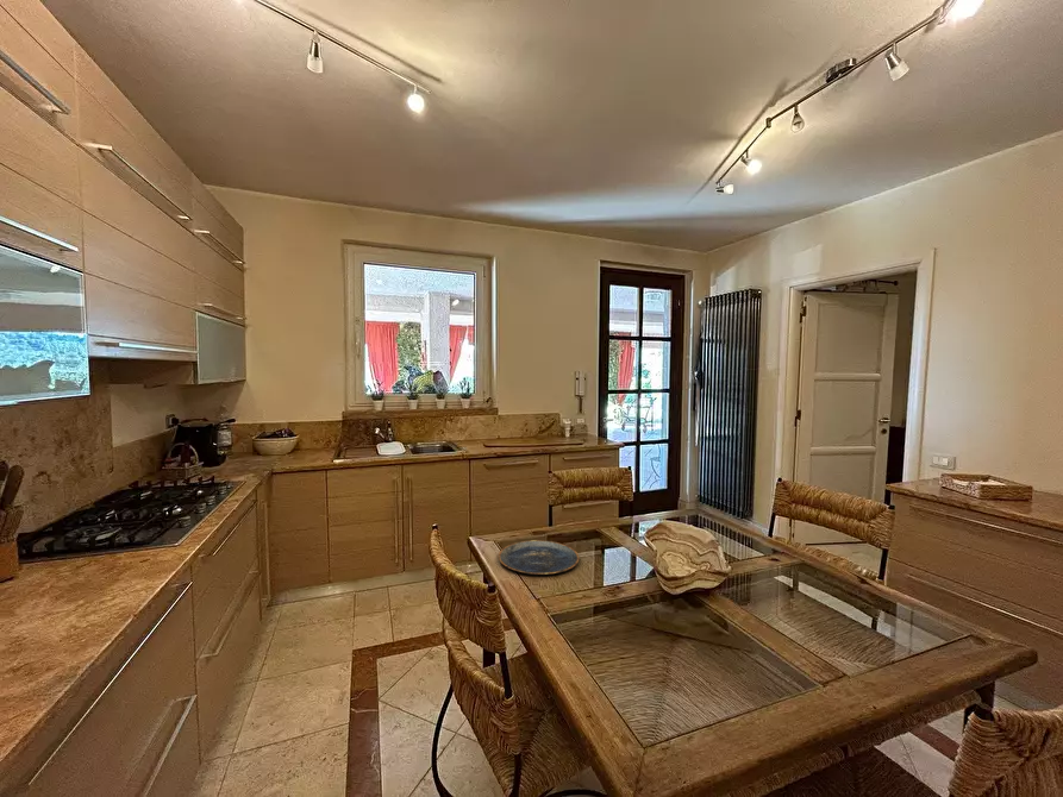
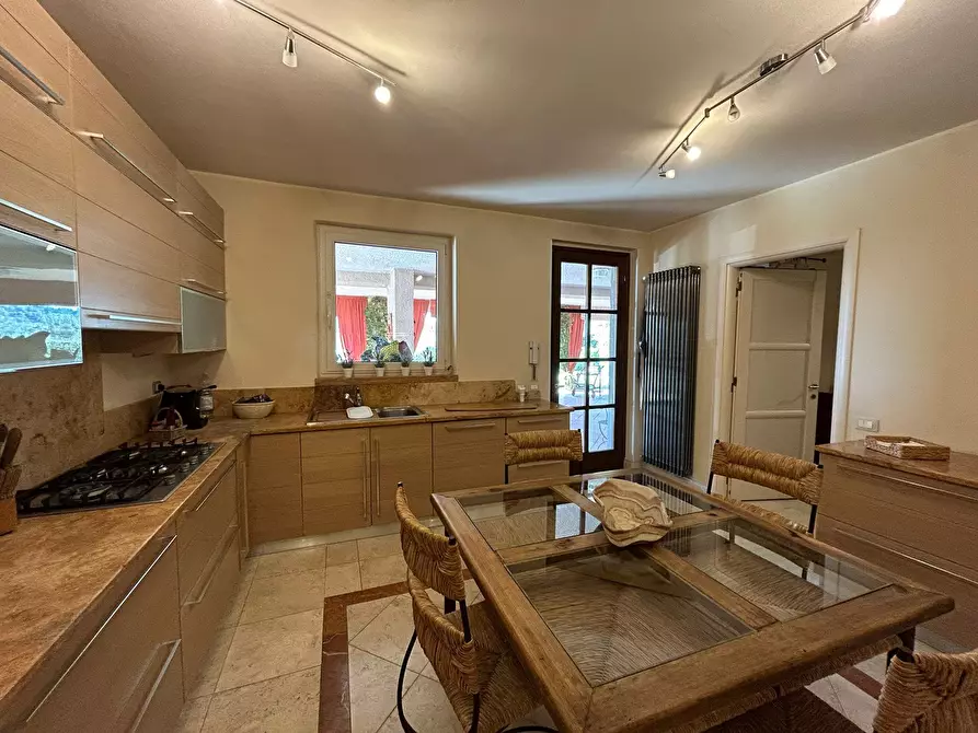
- plate [498,539,580,576]
